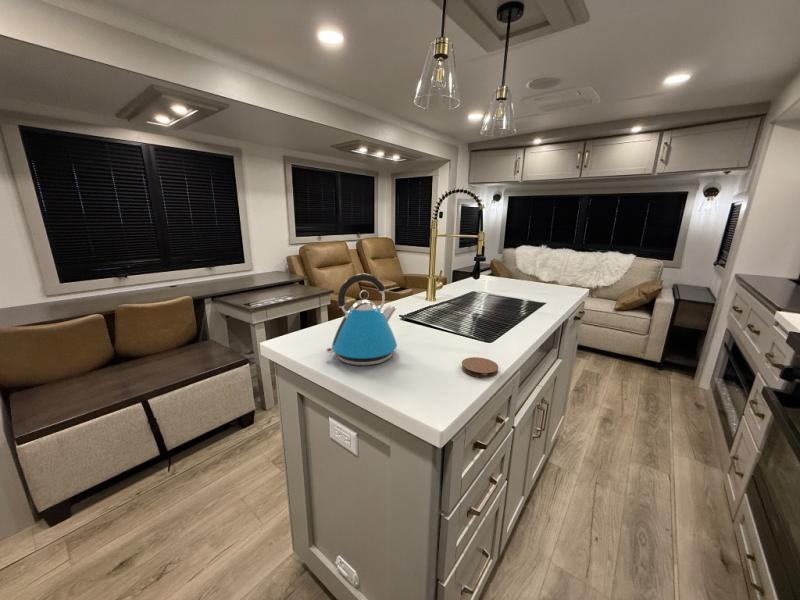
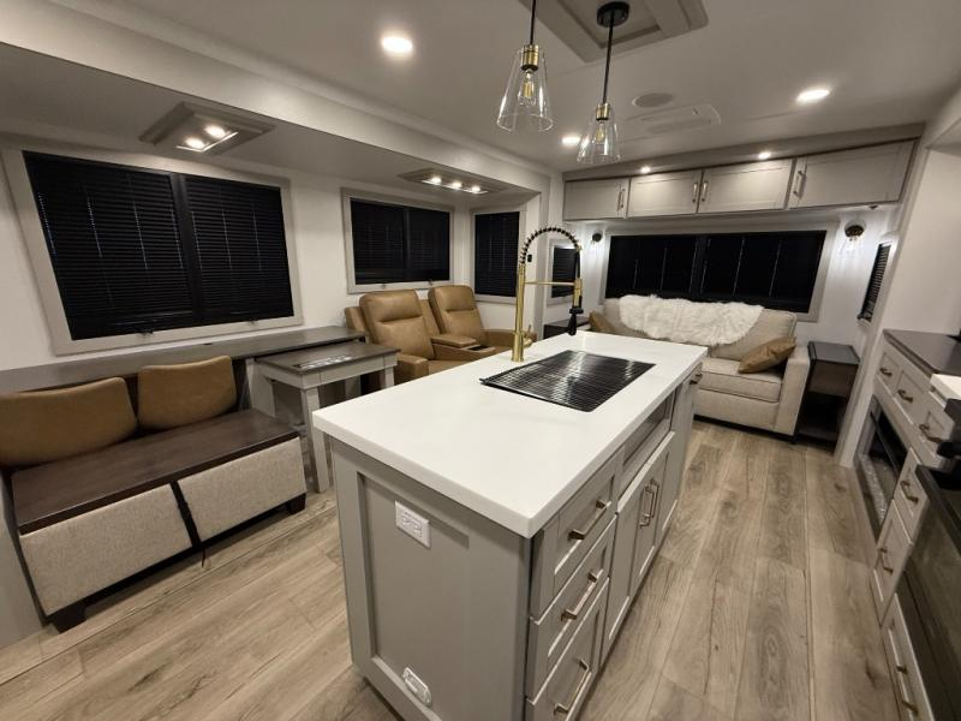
- coaster [461,356,500,379]
- kettle [325,273,398,366]
